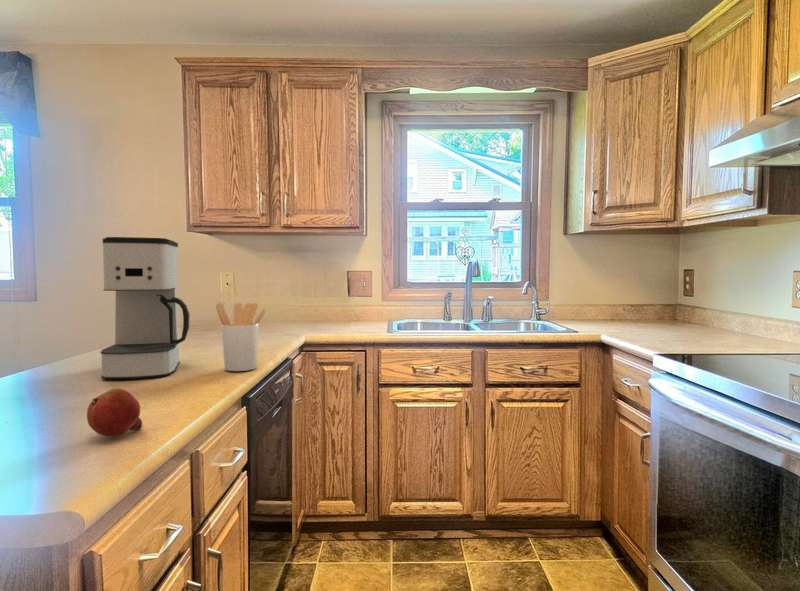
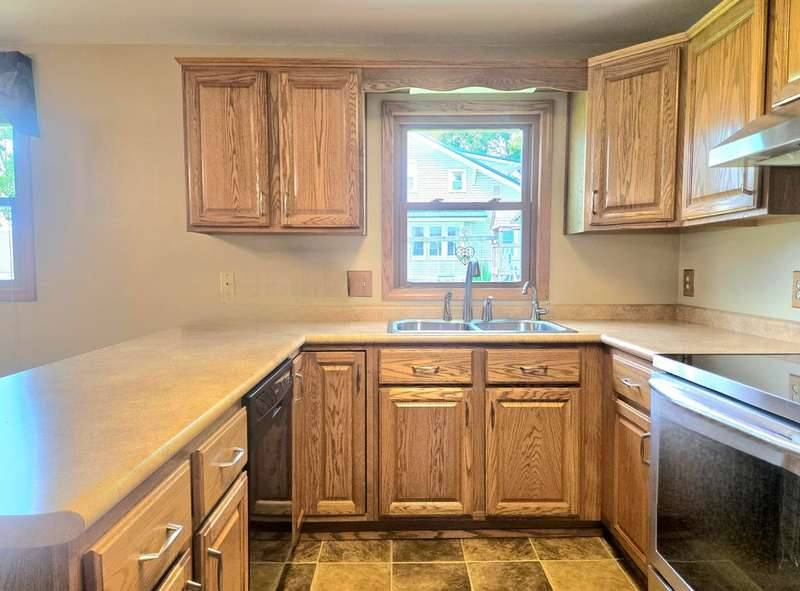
- fruit [86,388,143,437]
- utensil holder [215,301,267,372]
- coffee maker [99,236,191,380]
